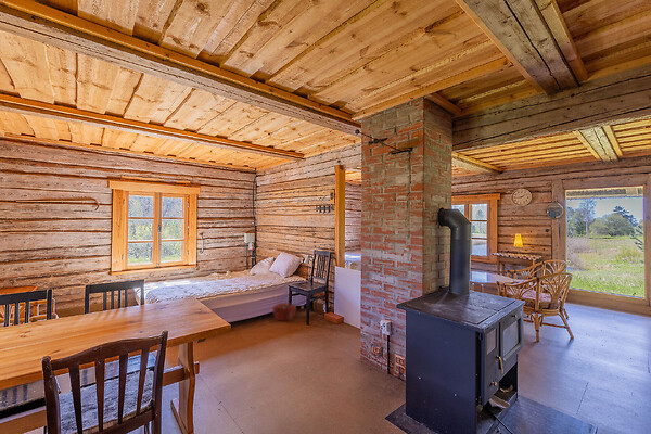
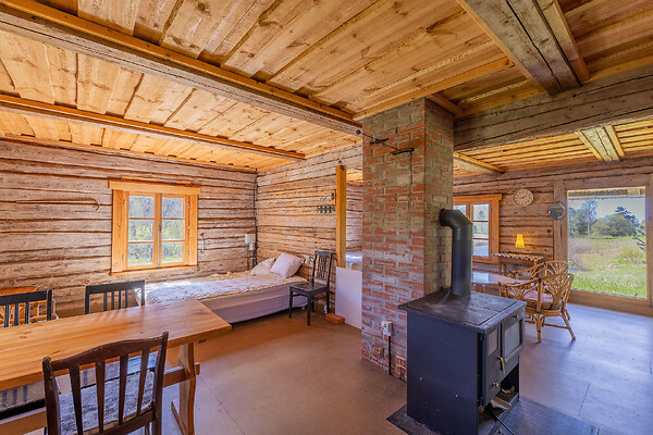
- woven basket [271,302,297,322]
